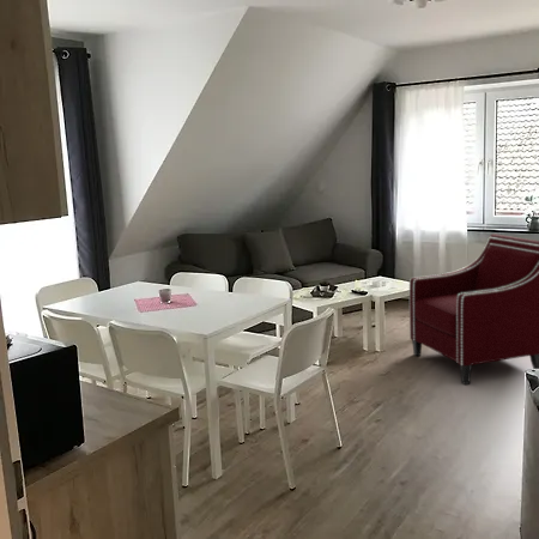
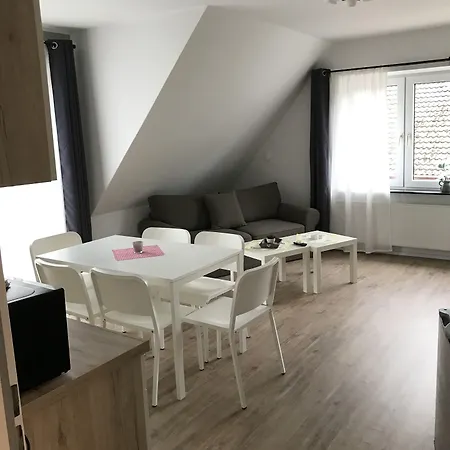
- armchair [408,234,539,386]
